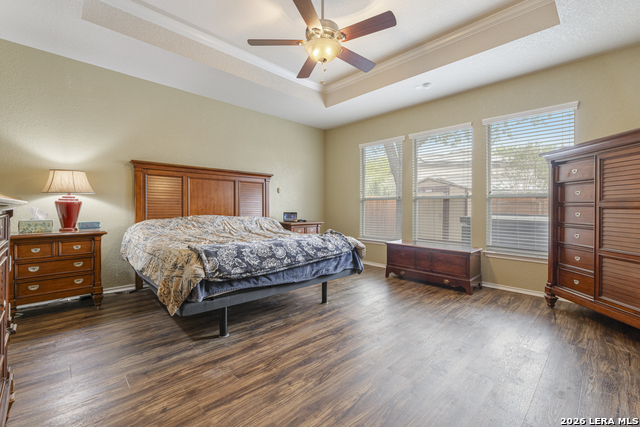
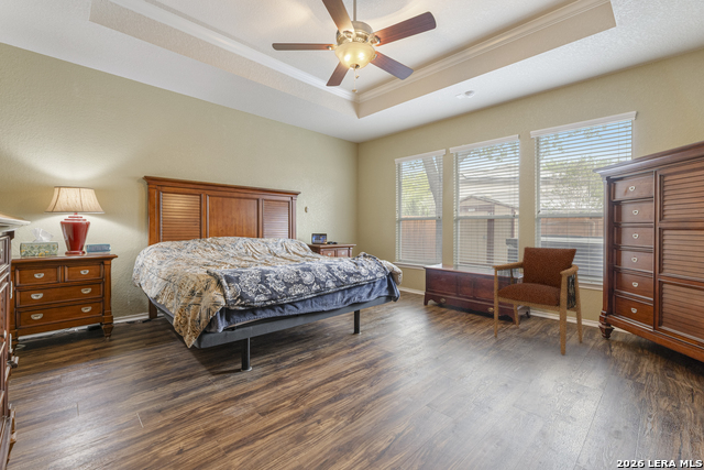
+ armchair [491,245,583,356]
